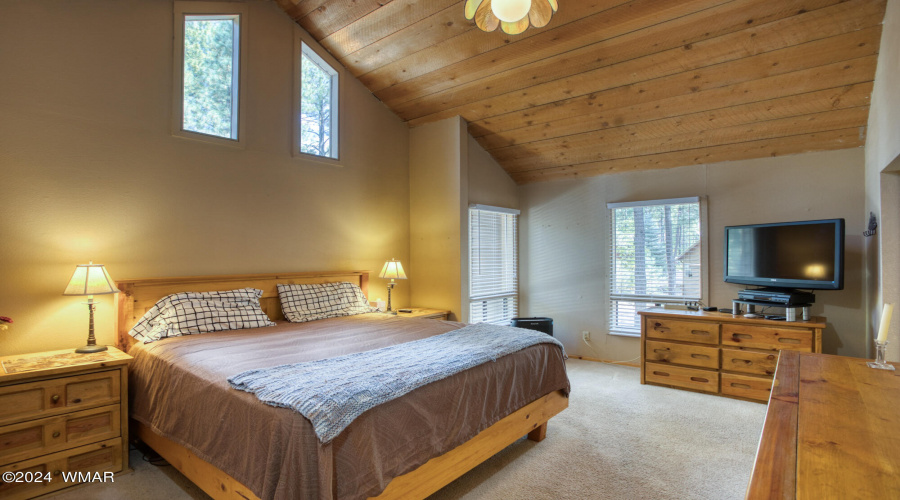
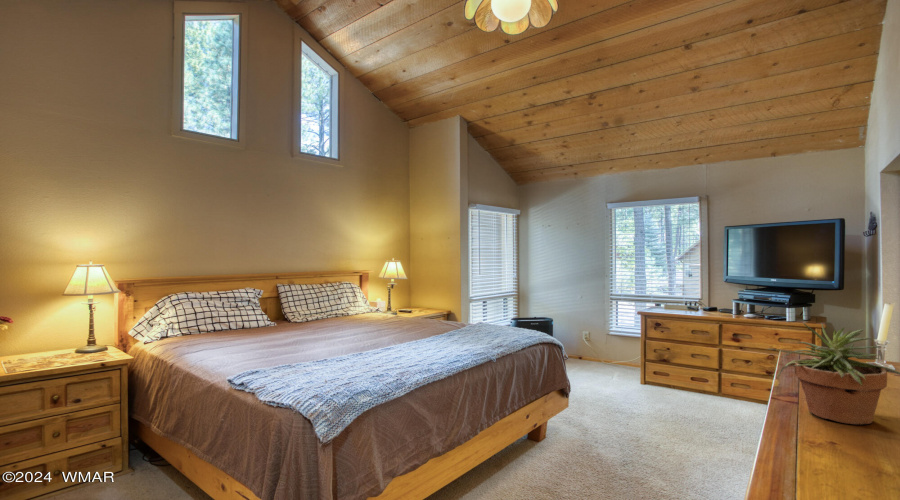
+ potted plant [767,322,900,426]
